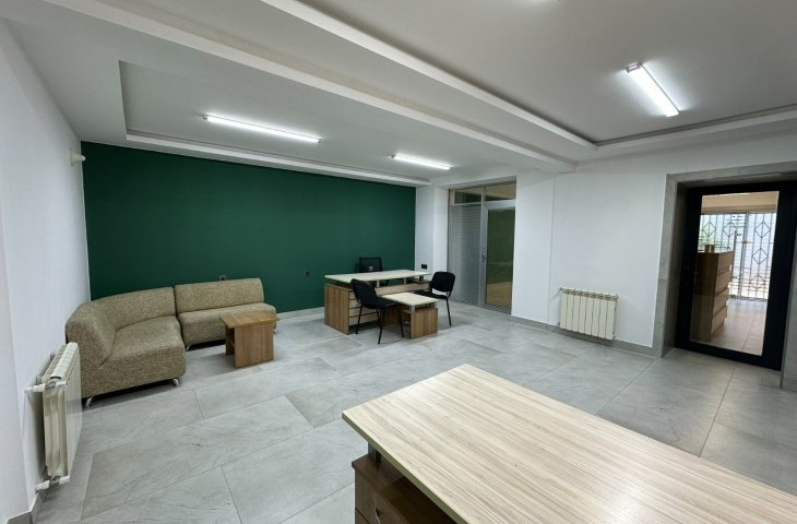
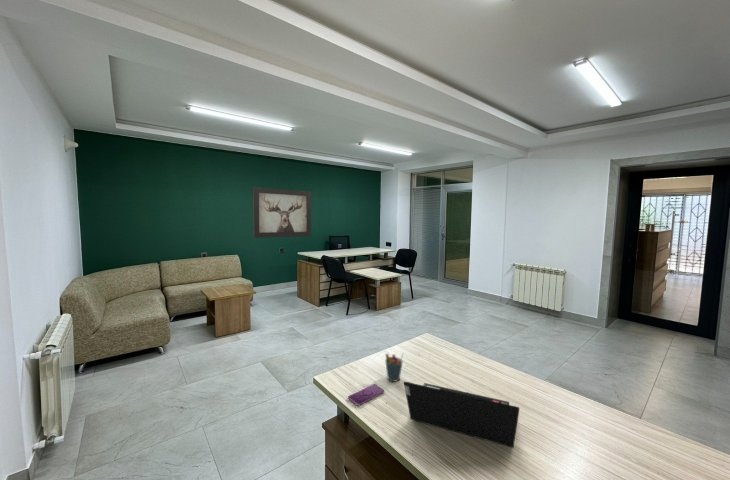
+ laptop computer [403,381,520,449]
+ wall art [252,186,312,239]
+ smartphone [347,383,385,406]
+ pen holder [384,352,405,383]
